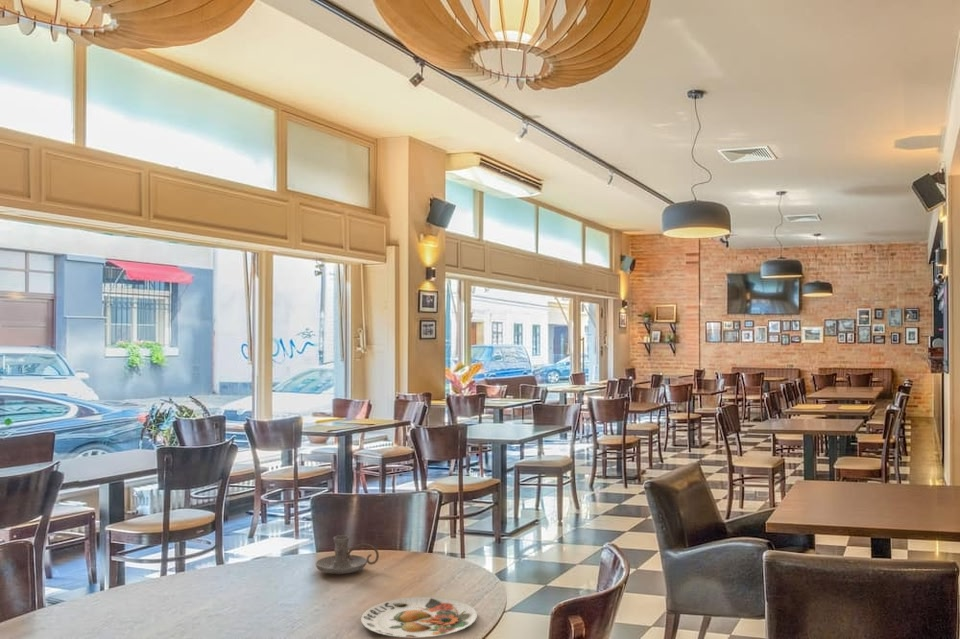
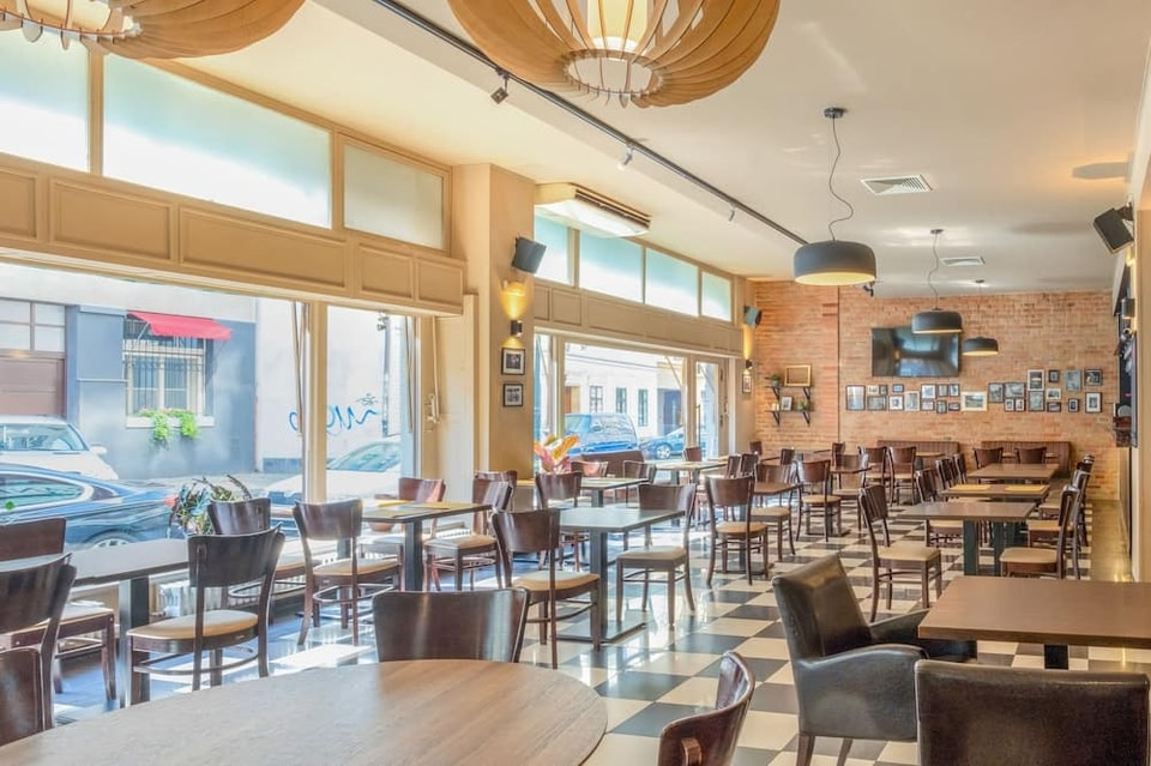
- plate [360,596,478,639]
- candle holder [315,534,380,575]
